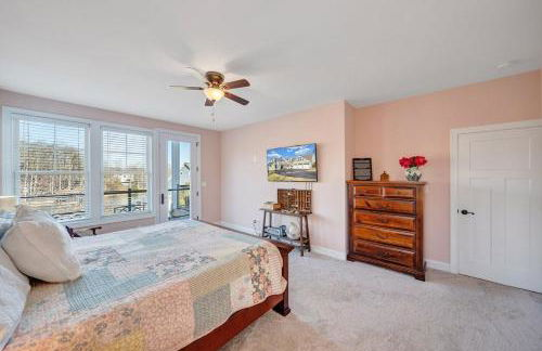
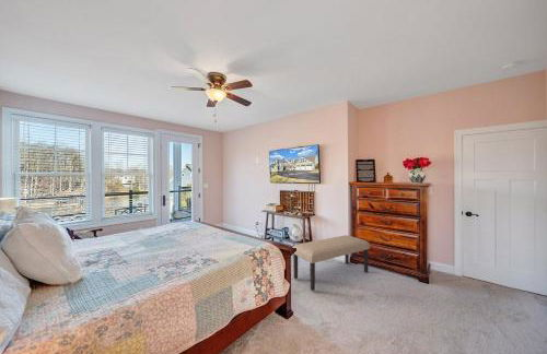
+ bench [292,234,371,292]
